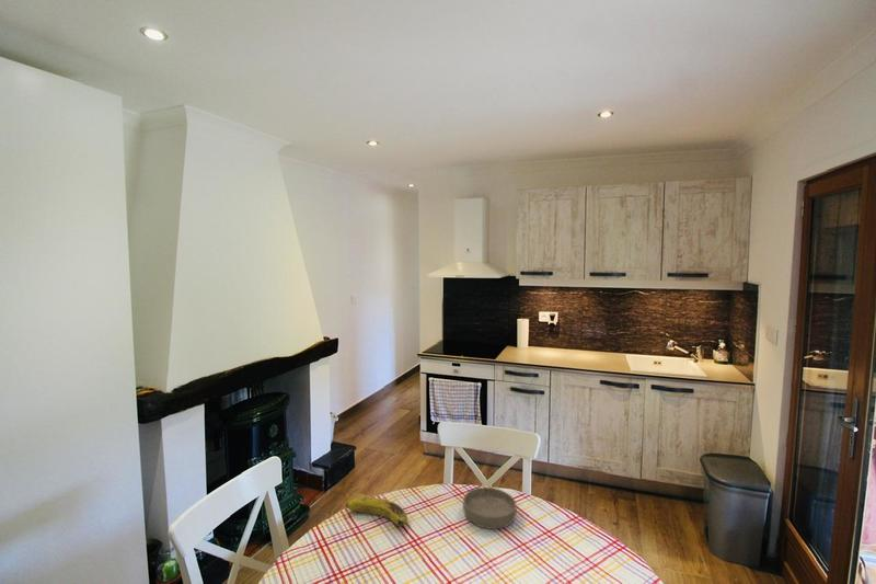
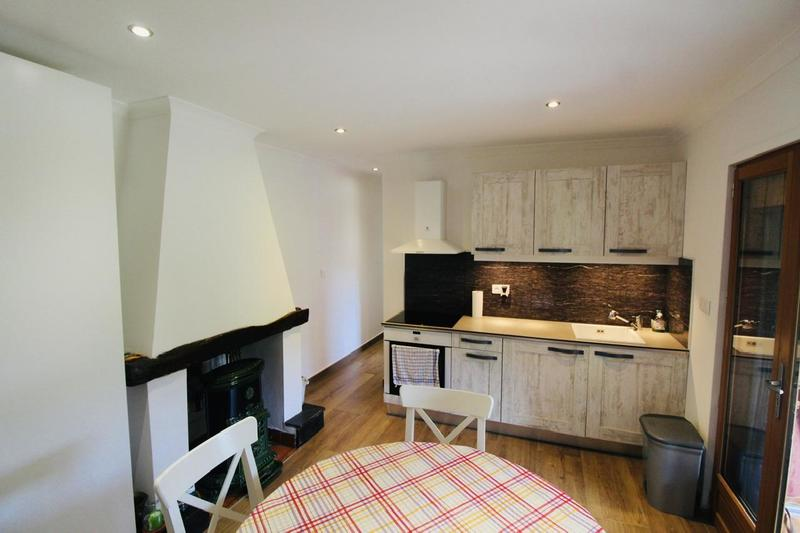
- fruit [345,496,408,530]
- bowl [462,486,518,530]
